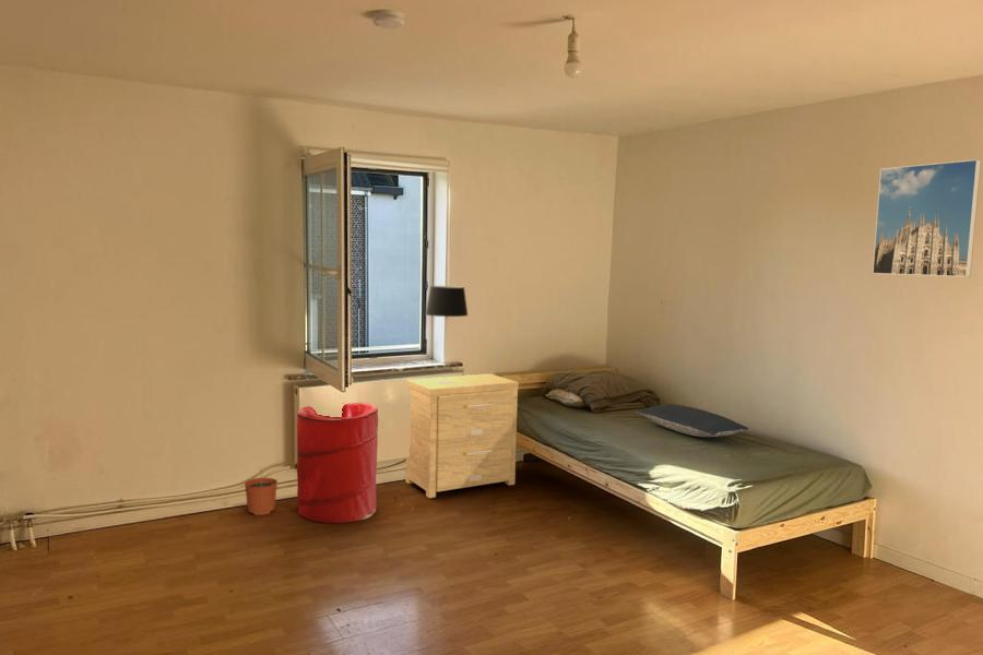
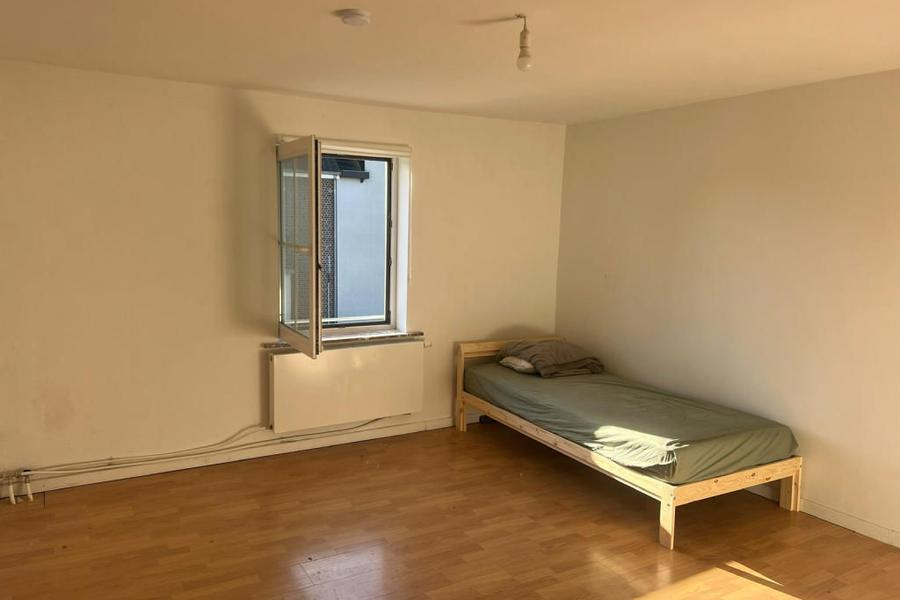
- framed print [872,158,982,278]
- side table [405,372,520,499]
- plant pot [244,465,279,516]
- laundry hamper [296,402,379,524]
- table lamp [425,285,469,383]
- pillow [633,403,749,438]
